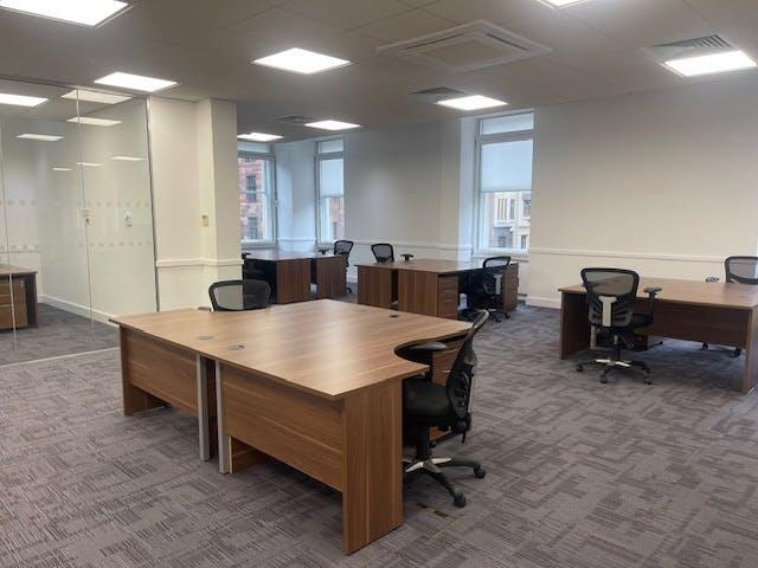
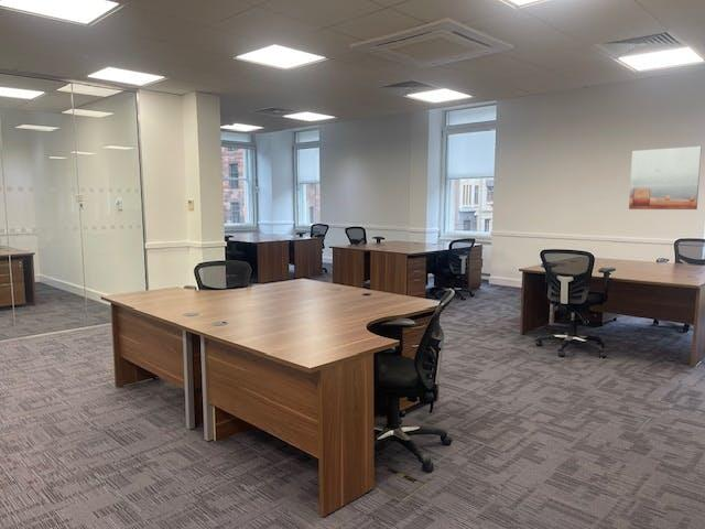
+ wall art [628,145,703,210]
